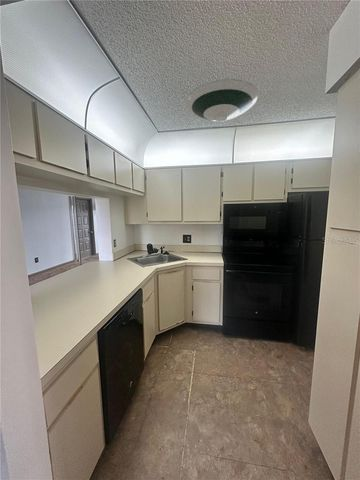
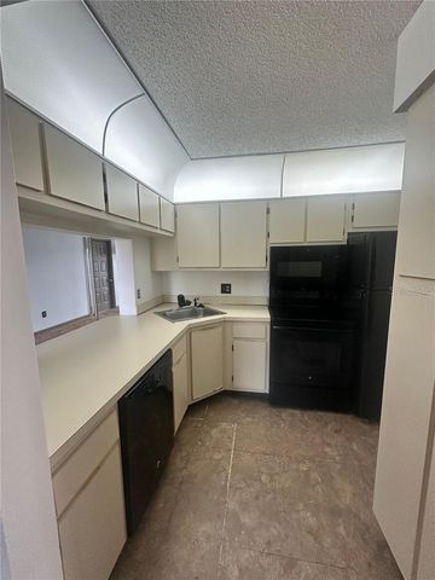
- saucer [186,78,259,123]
